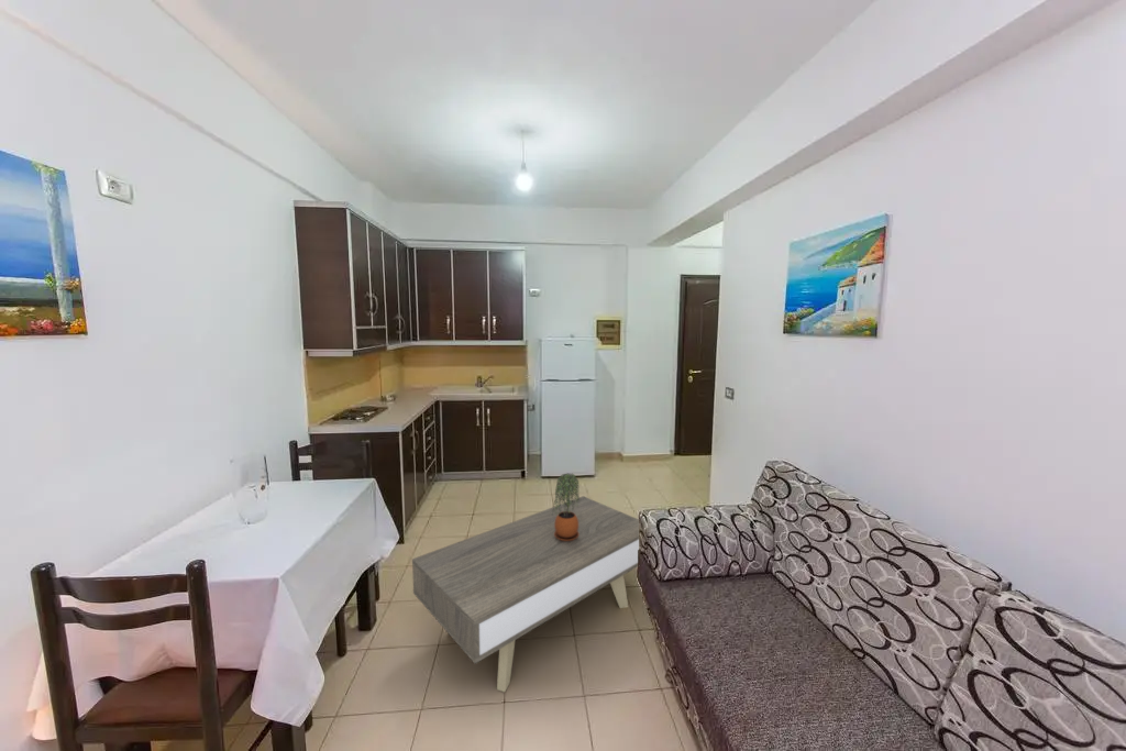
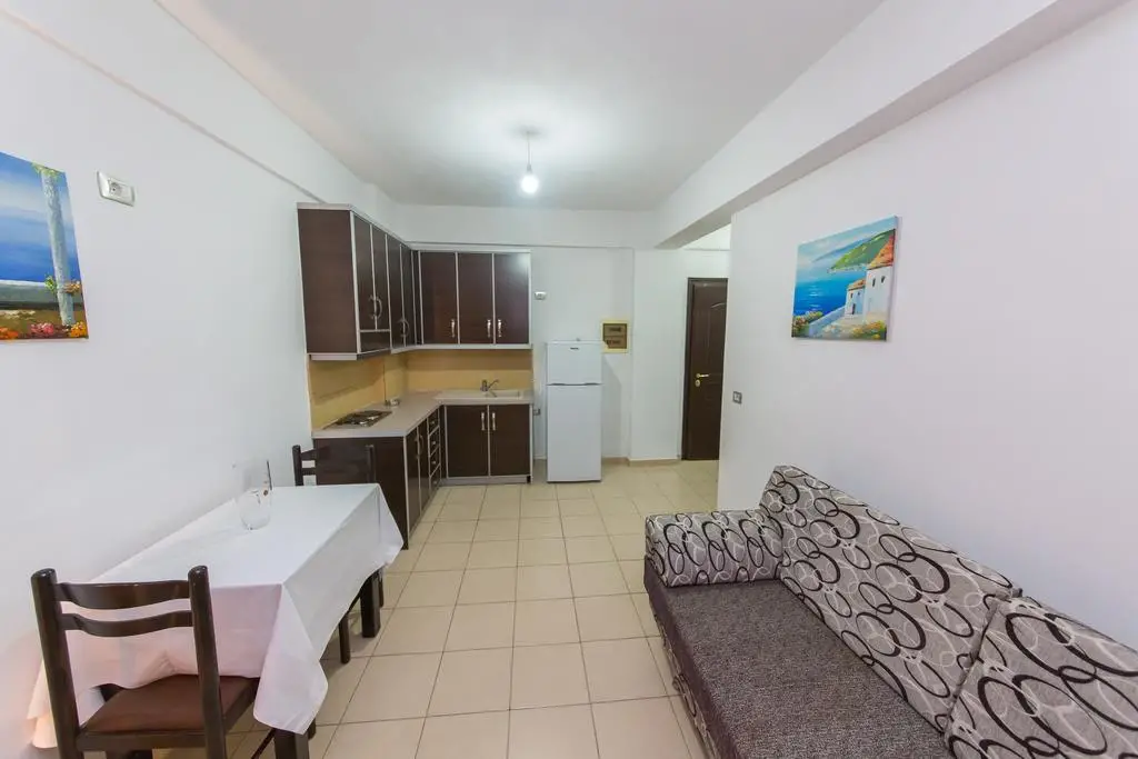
- coffee table [411,495,640,693]
- potted plant [552,472,581,541]
